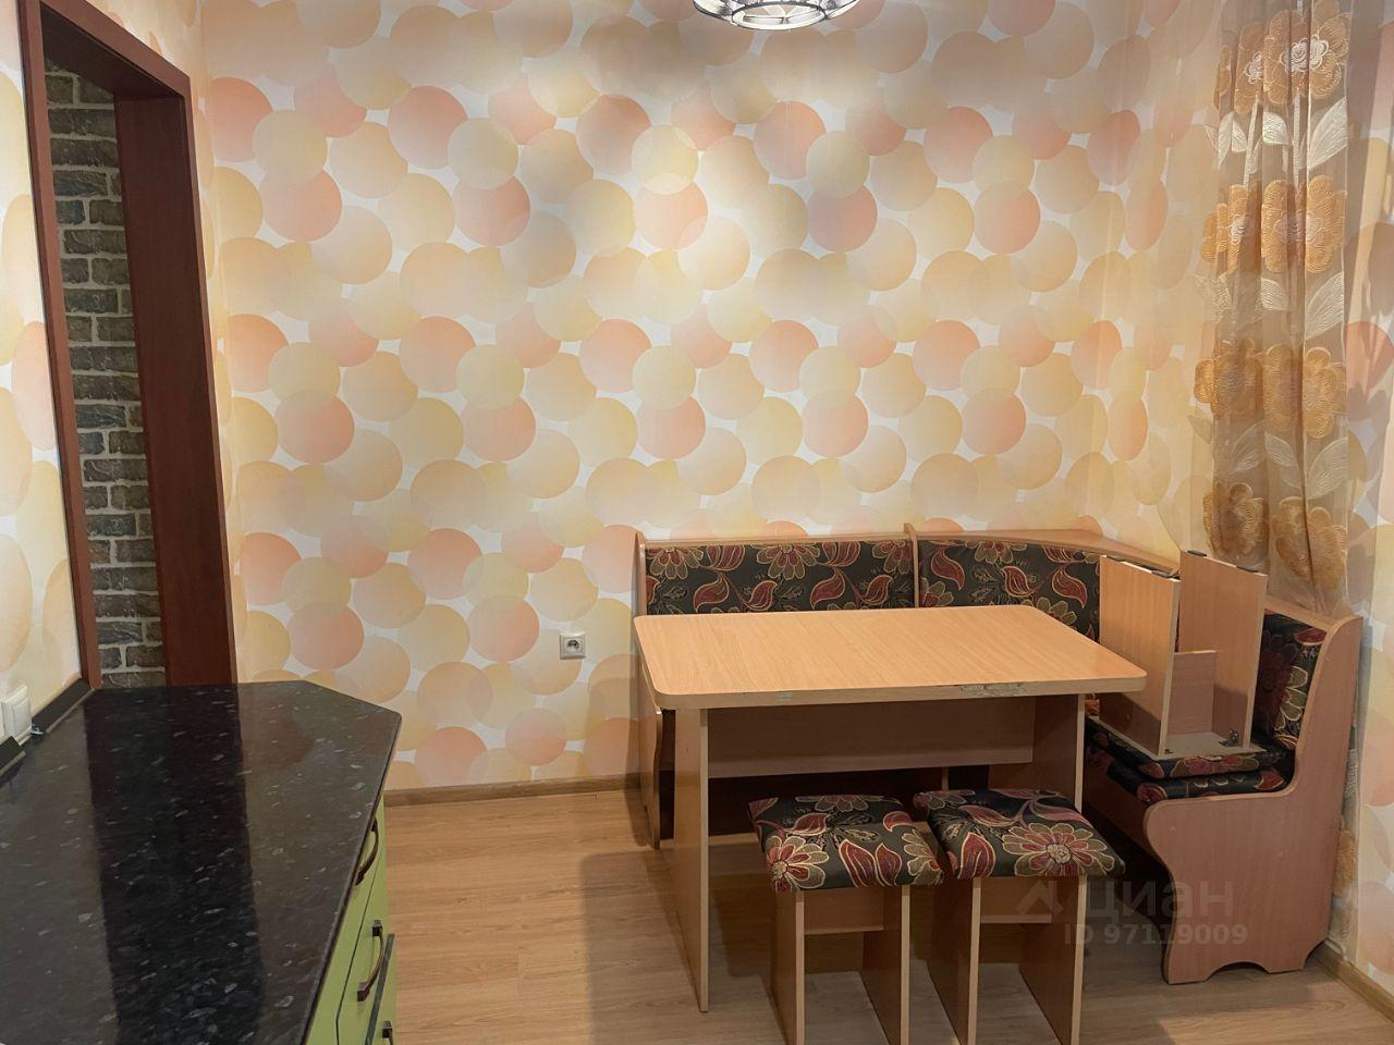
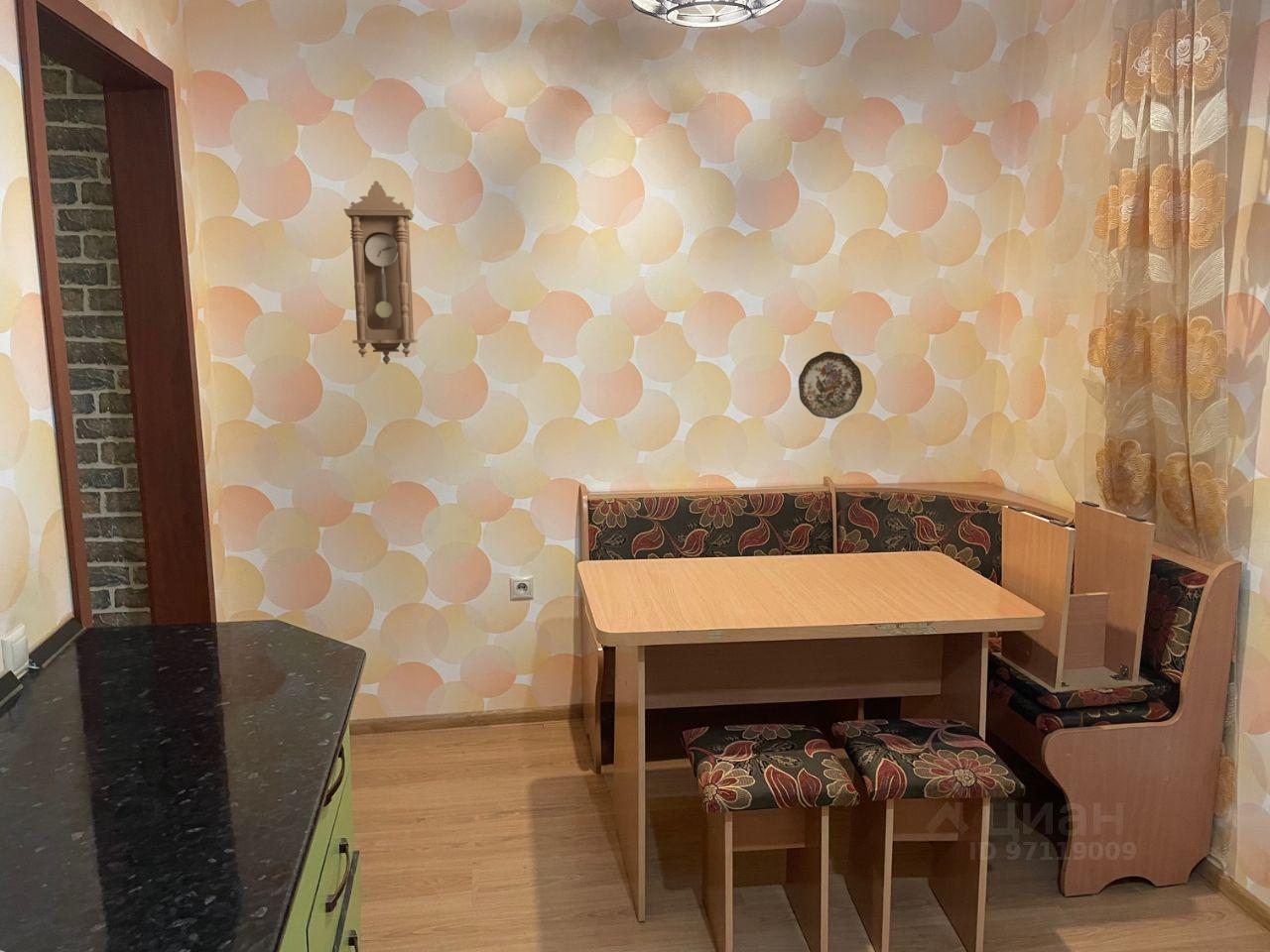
+ decorative plate [798,350,863,419]
+ pendulum clock [343,179,419,365]
